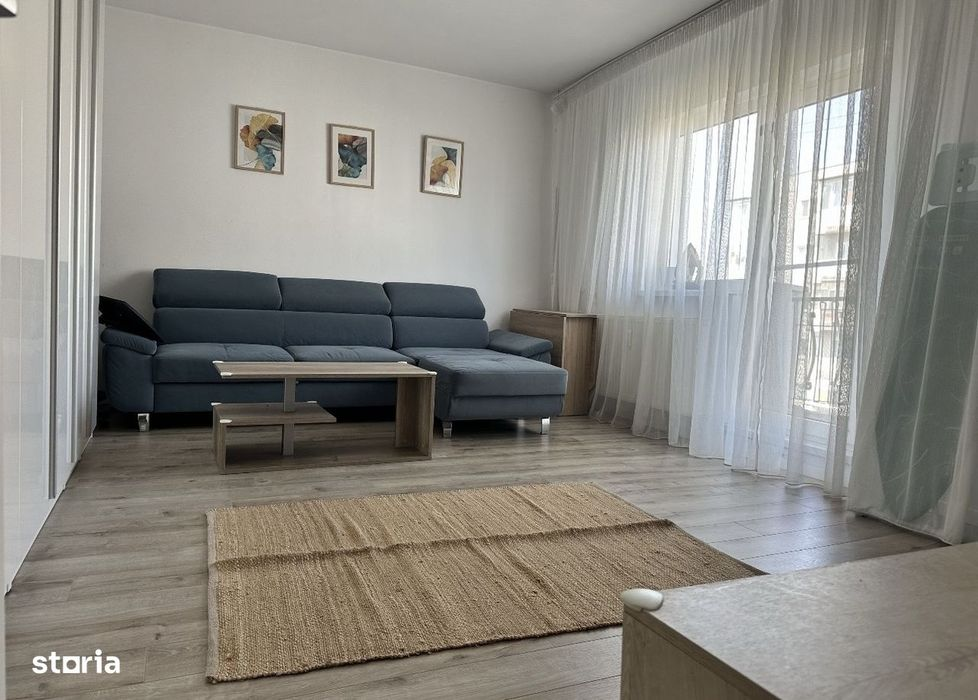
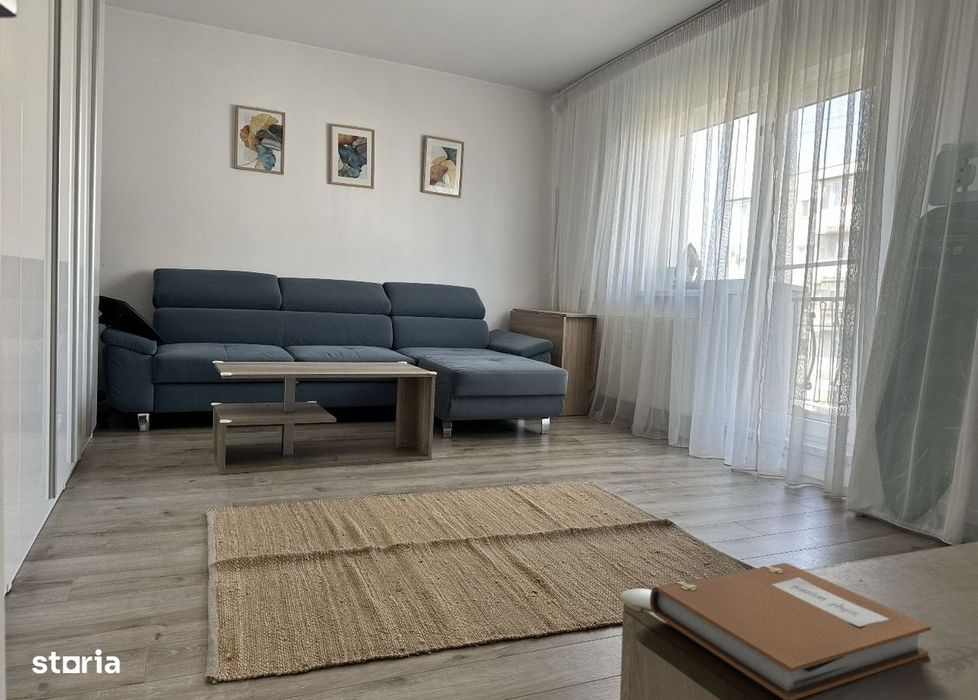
+ notebook [649,562,932,700]
